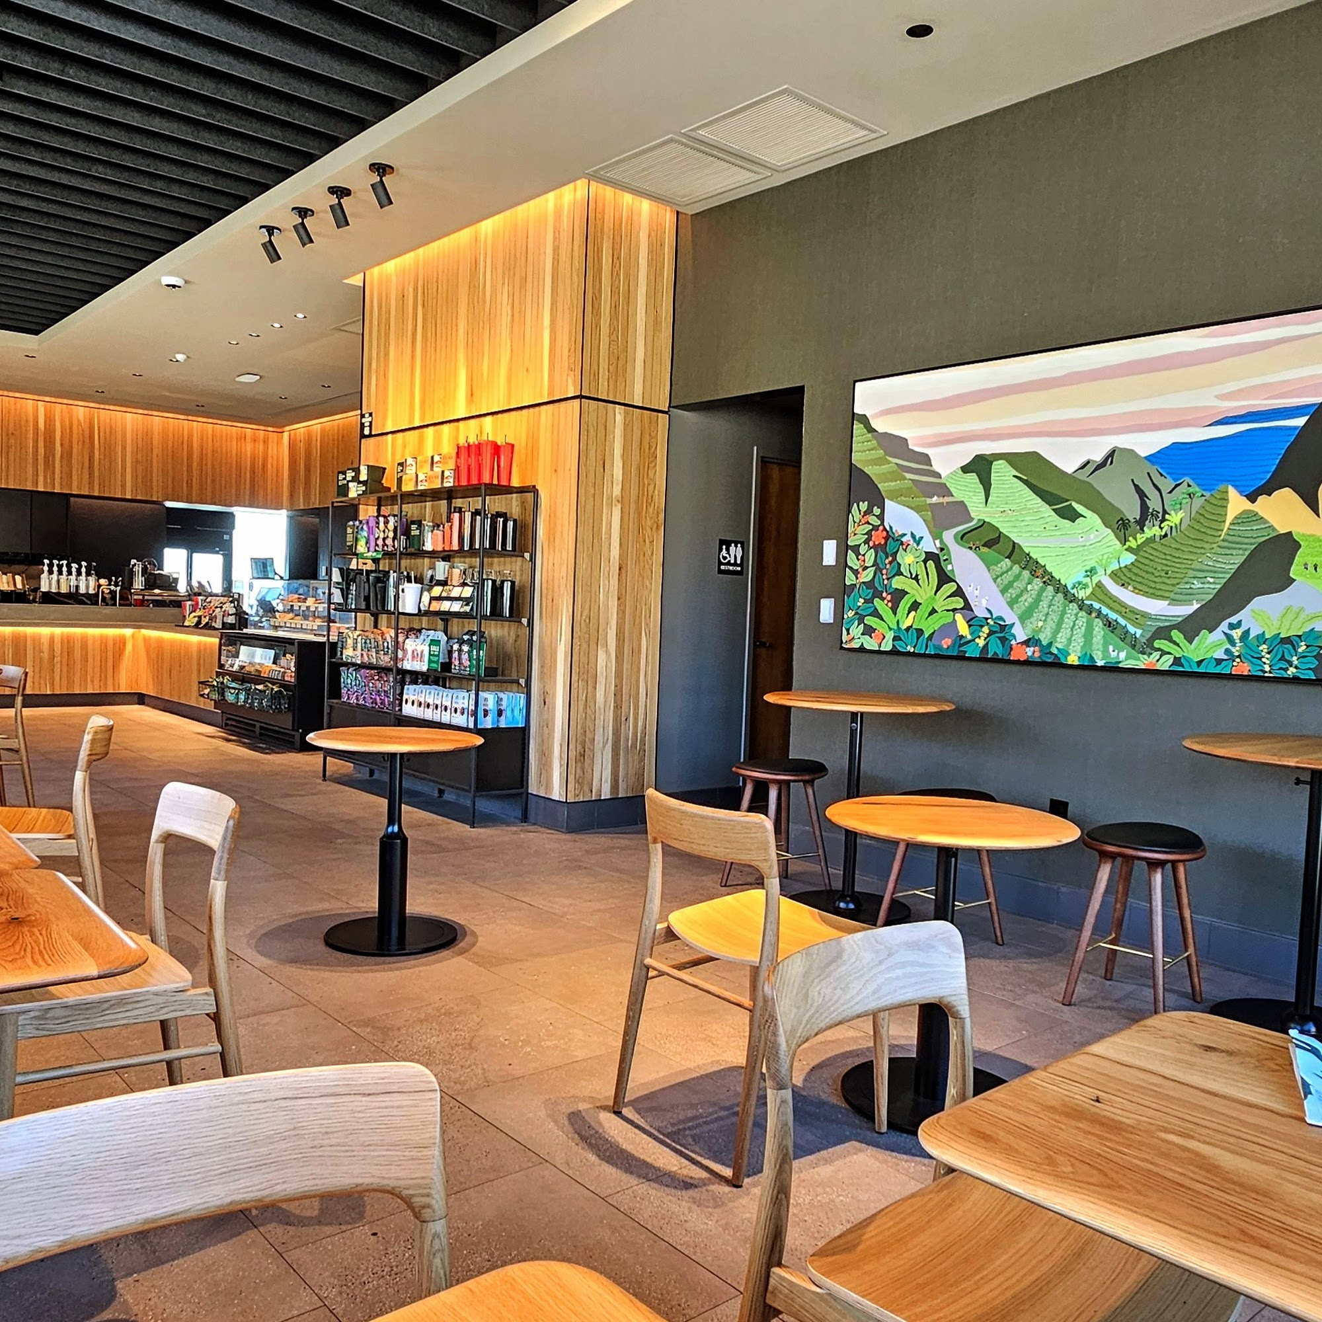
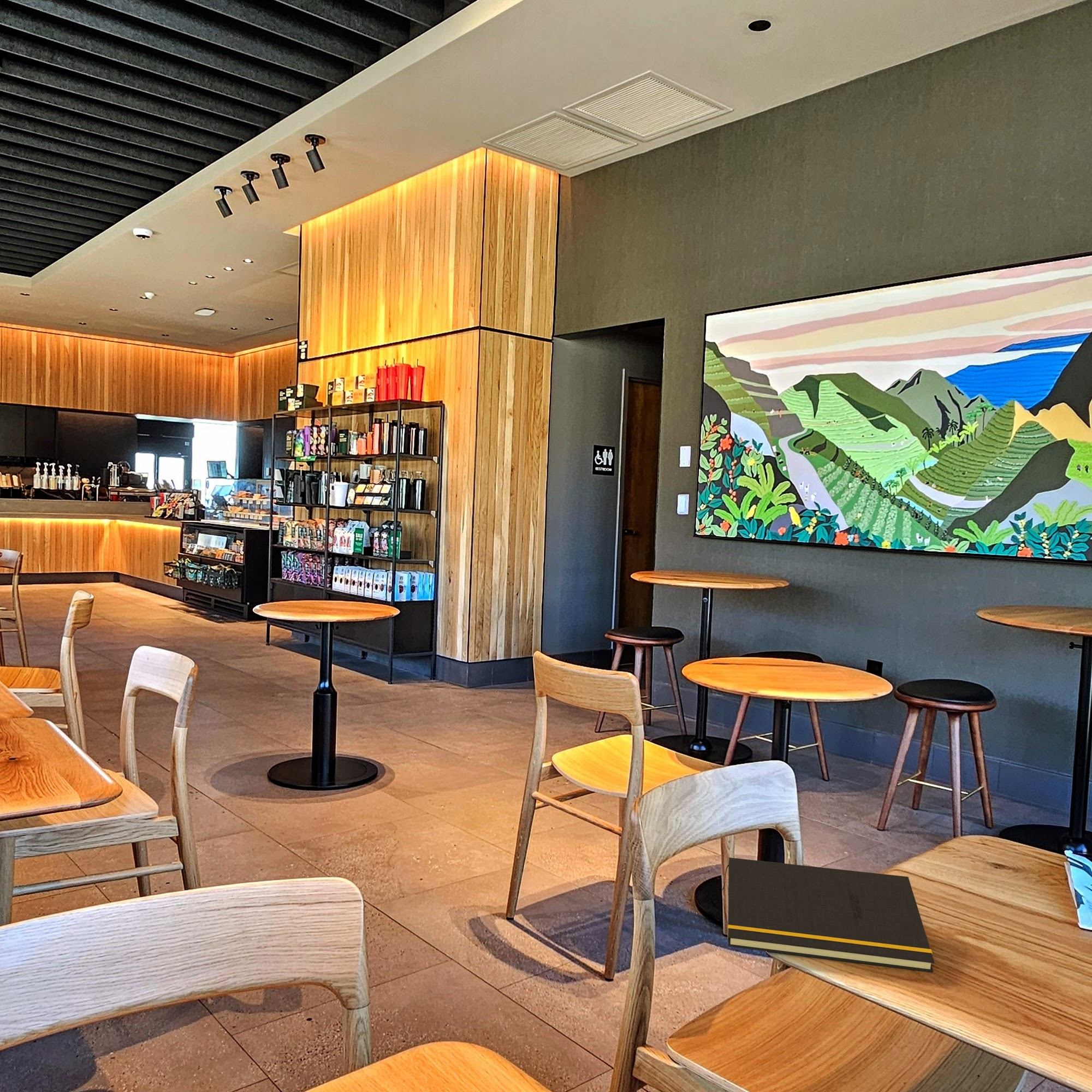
+ notepad [722,857,935,972]
